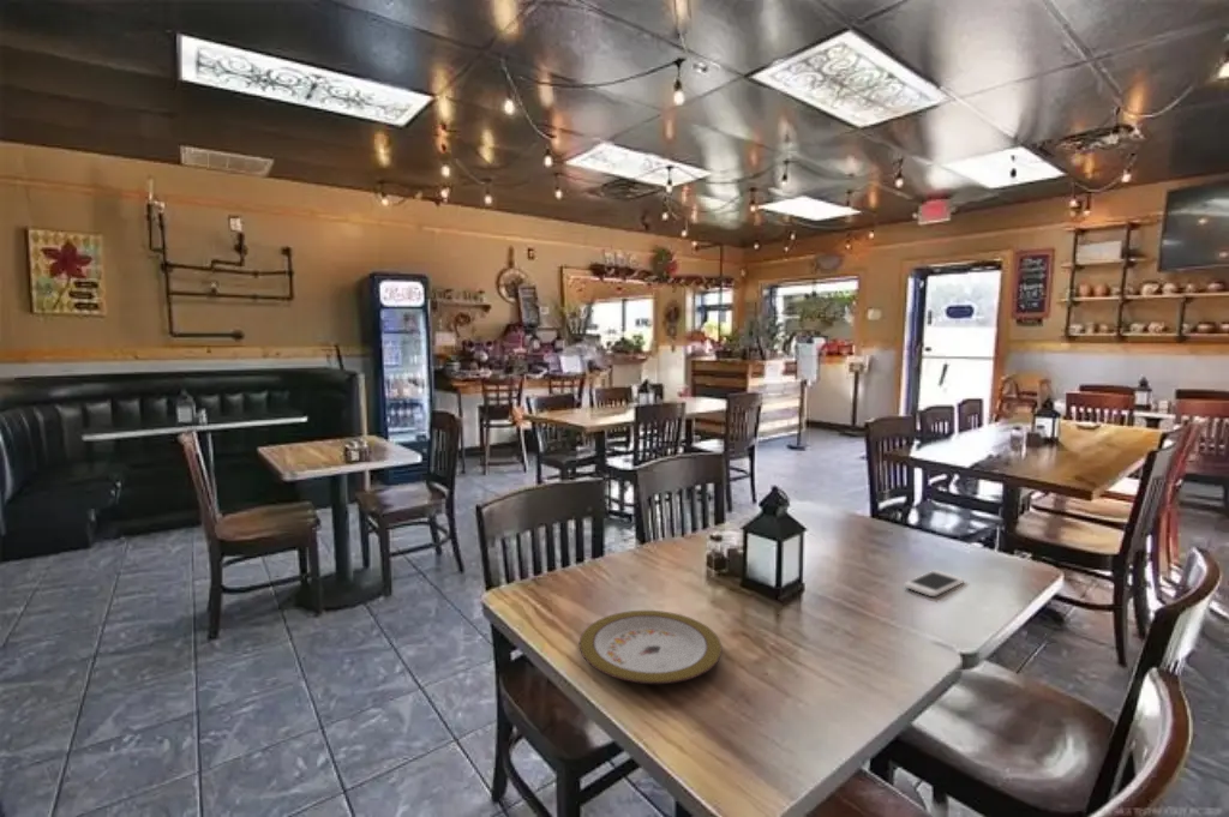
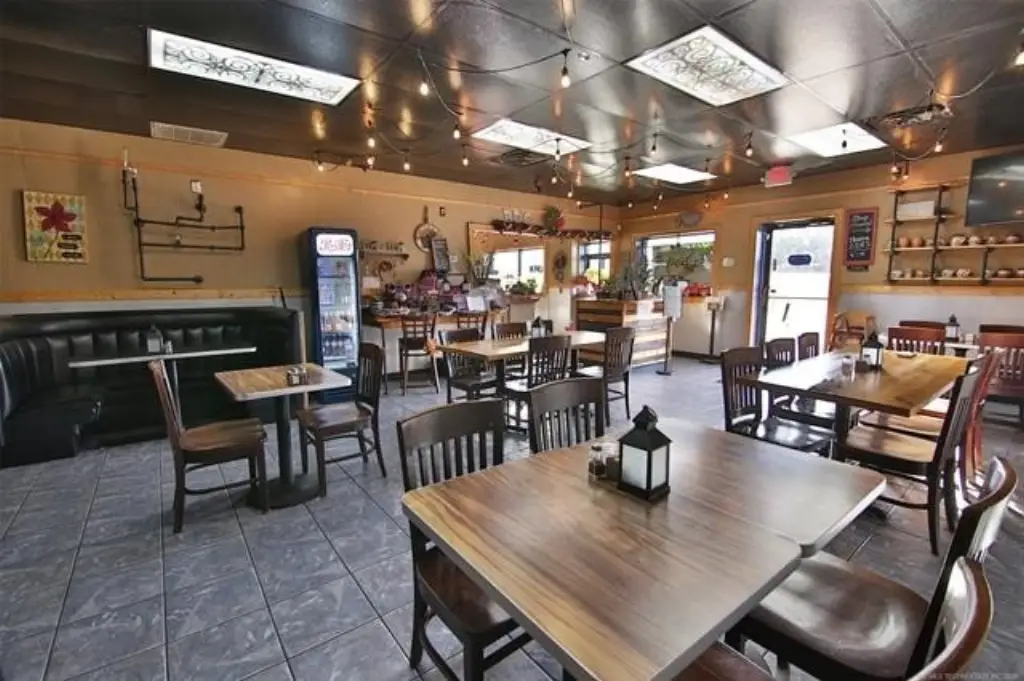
- plate [578,609,723,685]
- smartphone [904,569,965,597]
